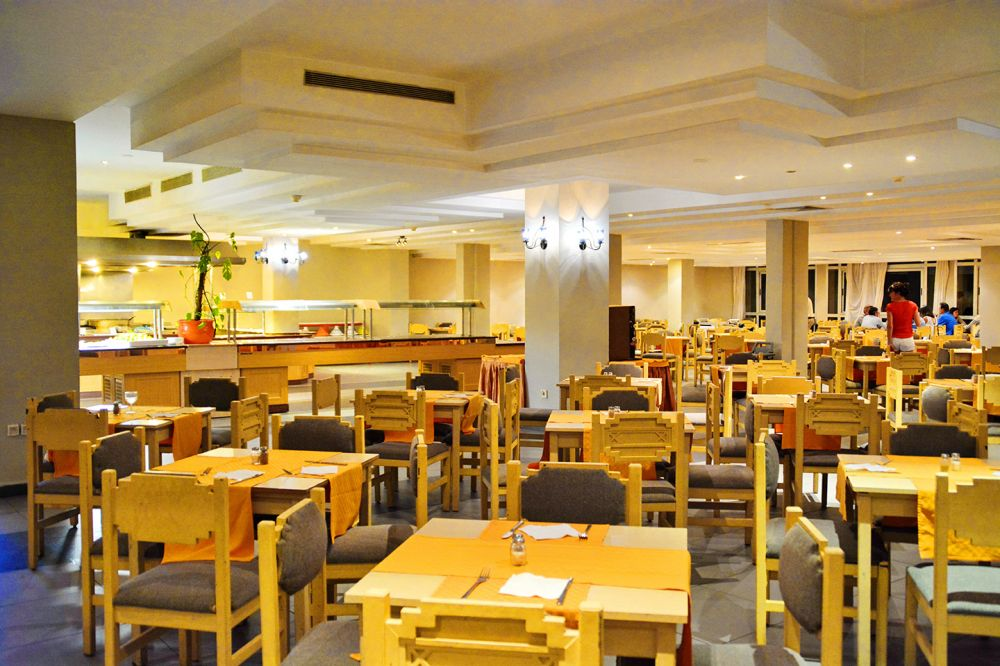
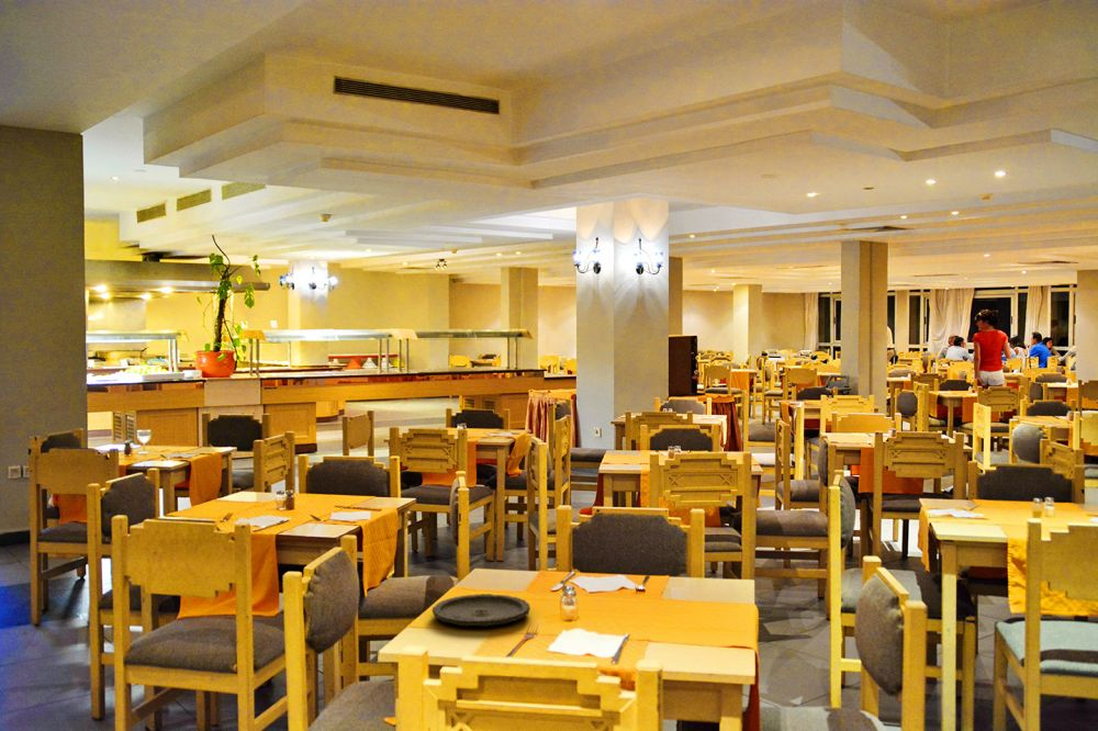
+ plate [432,593,531,628]
